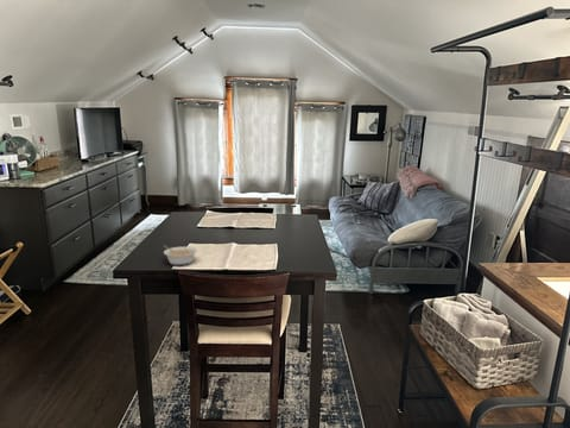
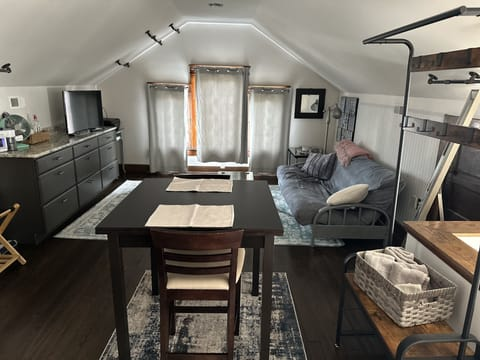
- legume [163,244,198,266]
